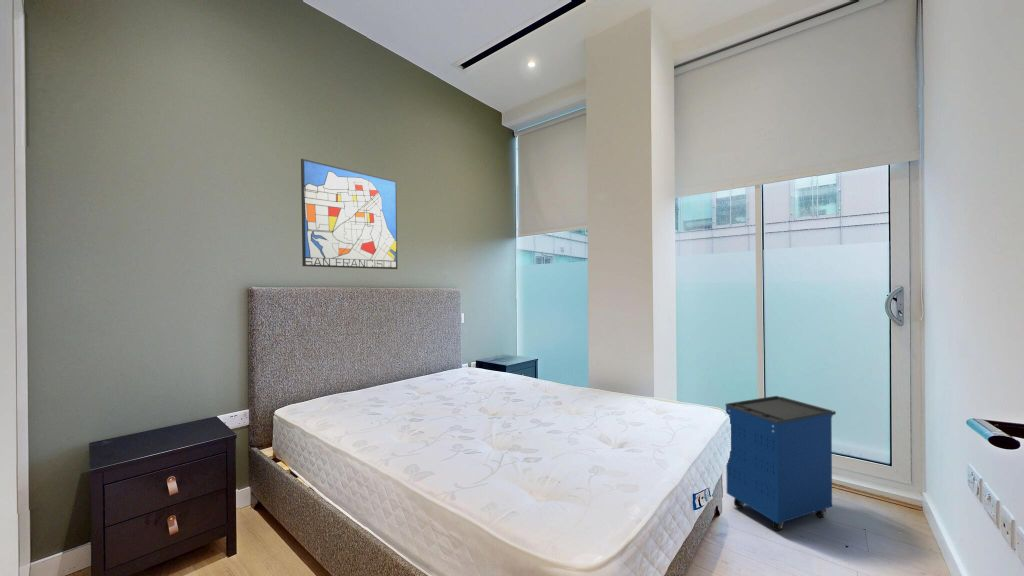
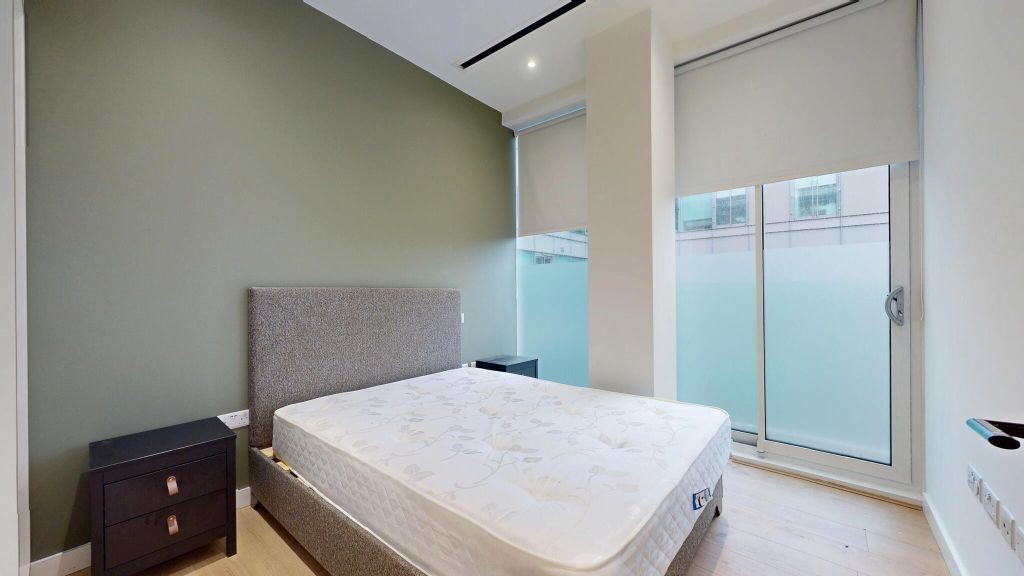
- cabinet [725,395,837,532]
- wall art [300,158,398,270]
